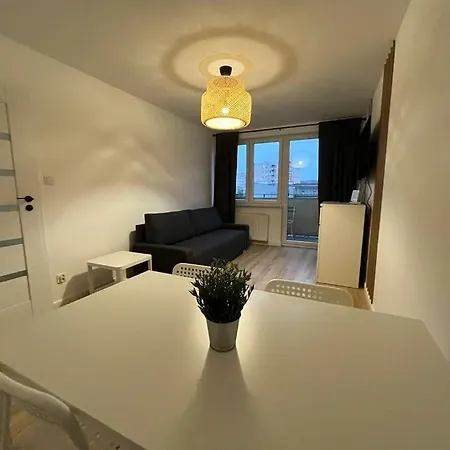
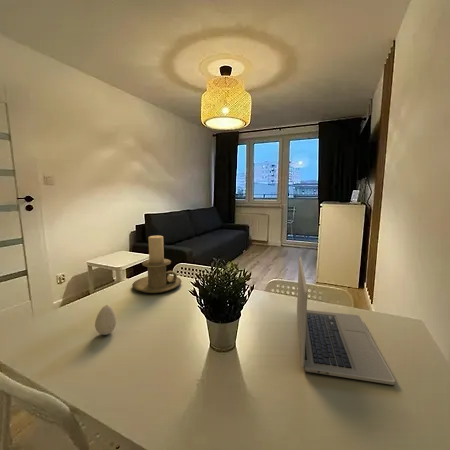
+ candle holder [131,235,183,294]
+ laptop [296,256,396,386]
+ decorative egg [94,304,117,336]
